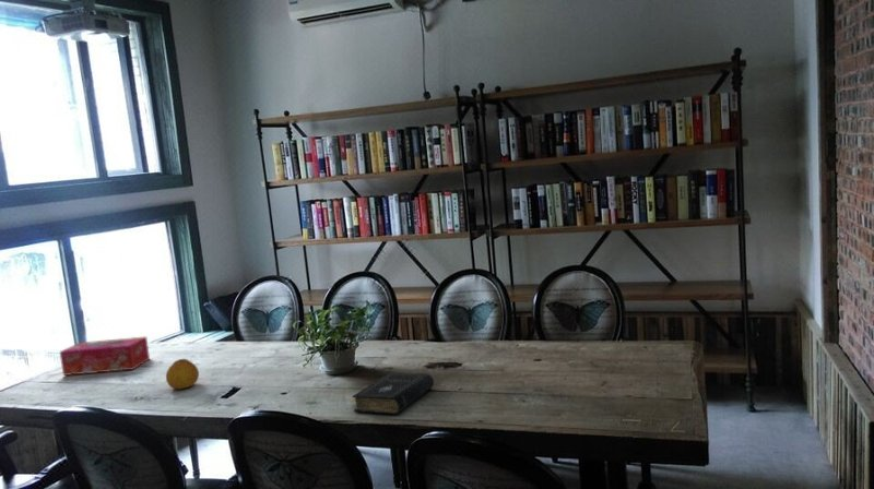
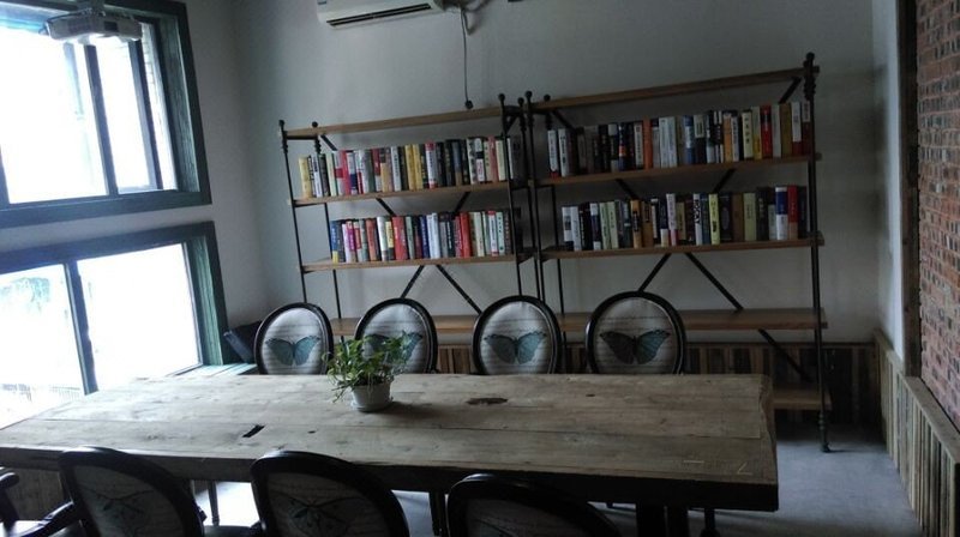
- fruit [165,358,200,391]
- book [350,371,435,416]
- tissue box [59,335,151,377]
